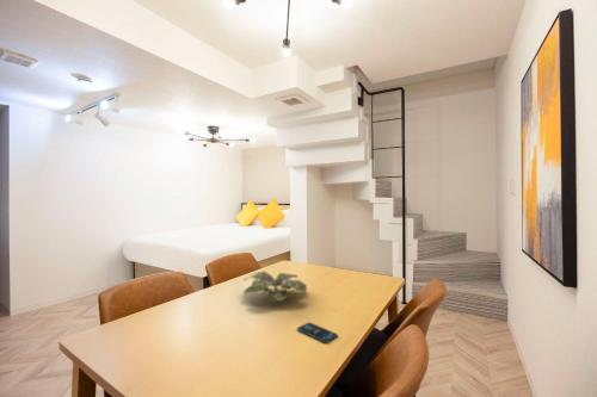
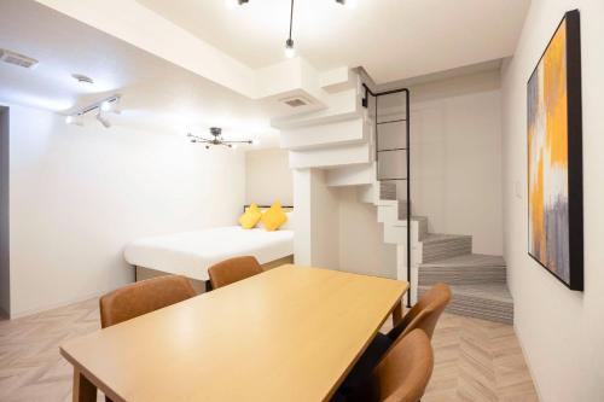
- plant [241,271,308,302]
- smartphone [296,321,339,343]
